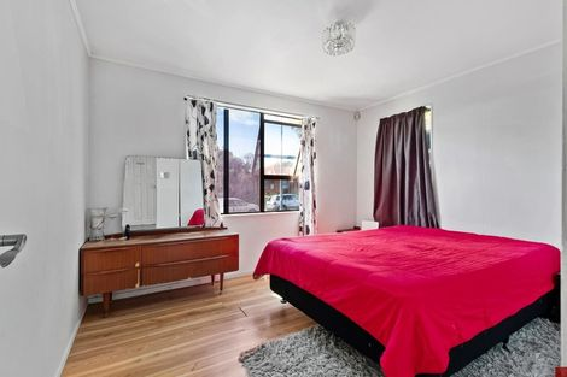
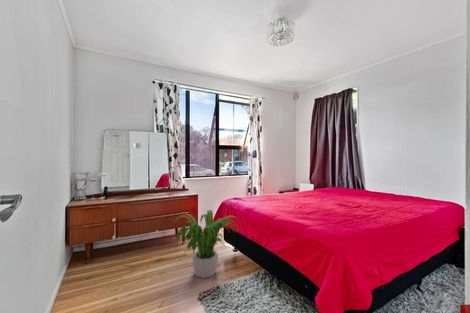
+ potted plant [172,209,243,279]
